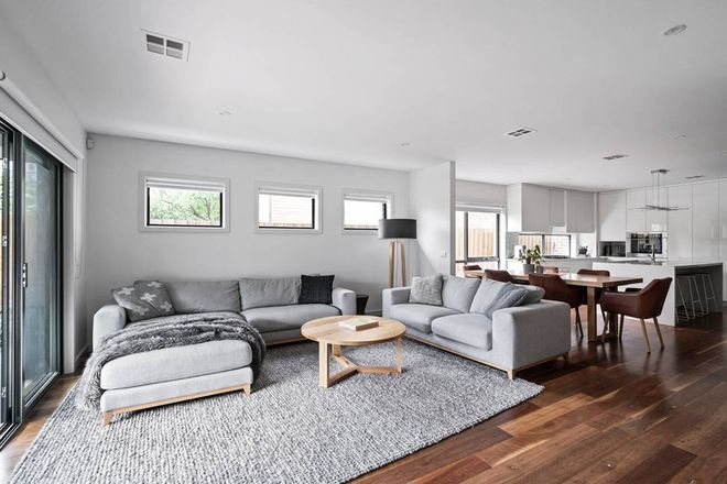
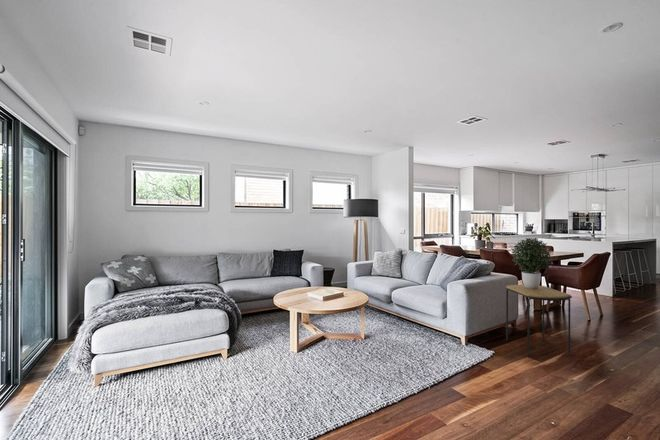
+ potted plant [510,237,553,289]
+ side table [504,284,573,356]
